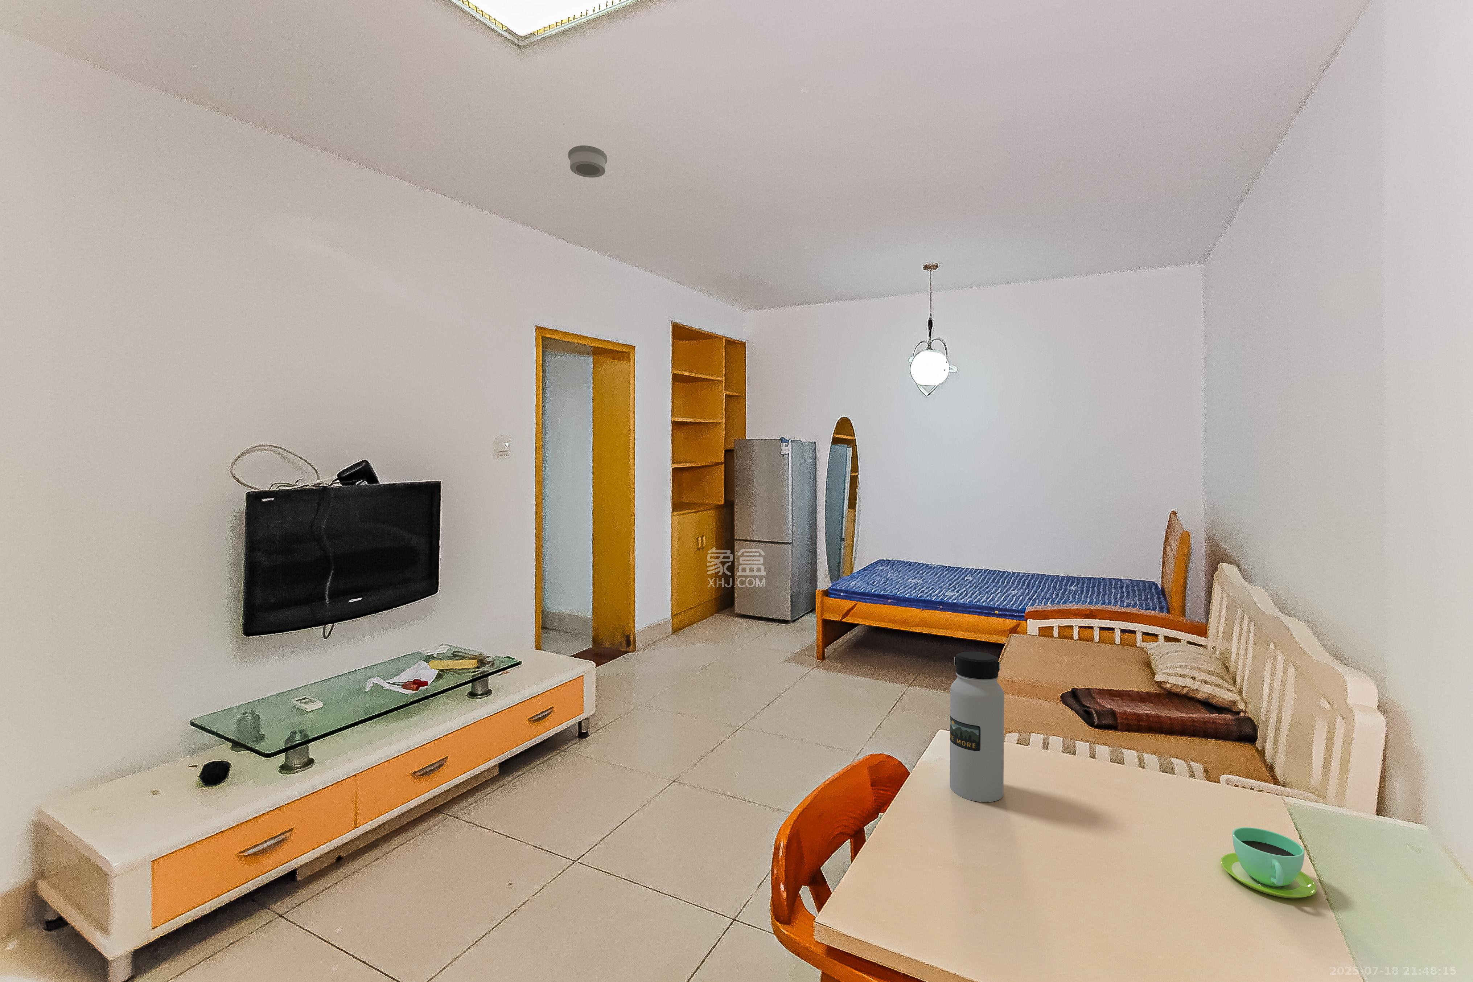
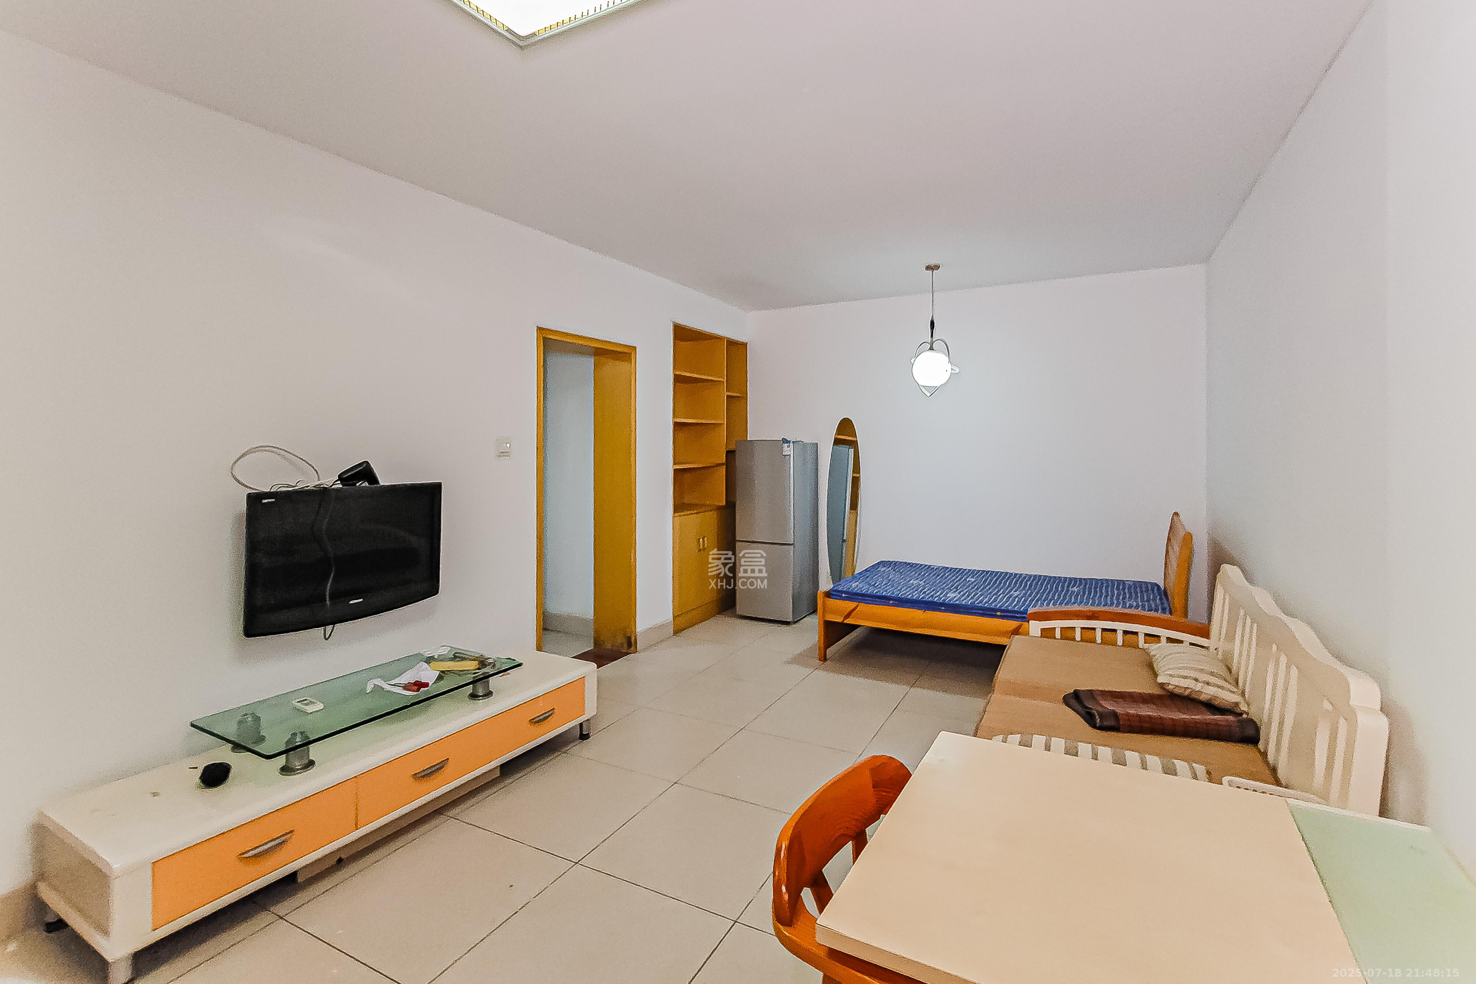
- smoke detector [568,145,607,178]
- cup [1220,826,1317,899]
- water bottle [949,651,1004,802]
